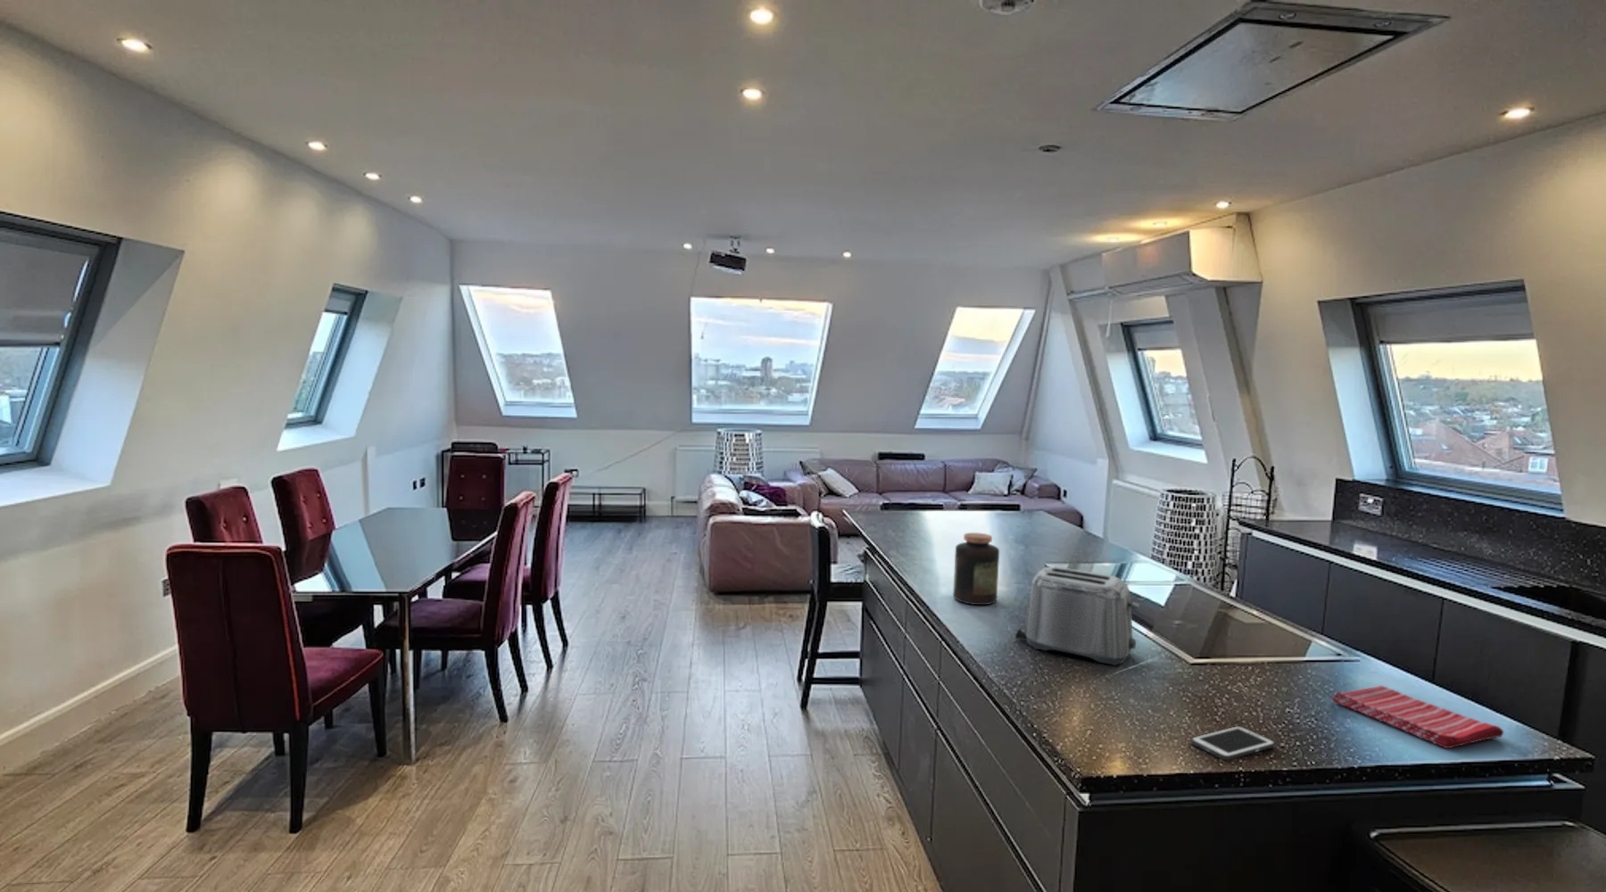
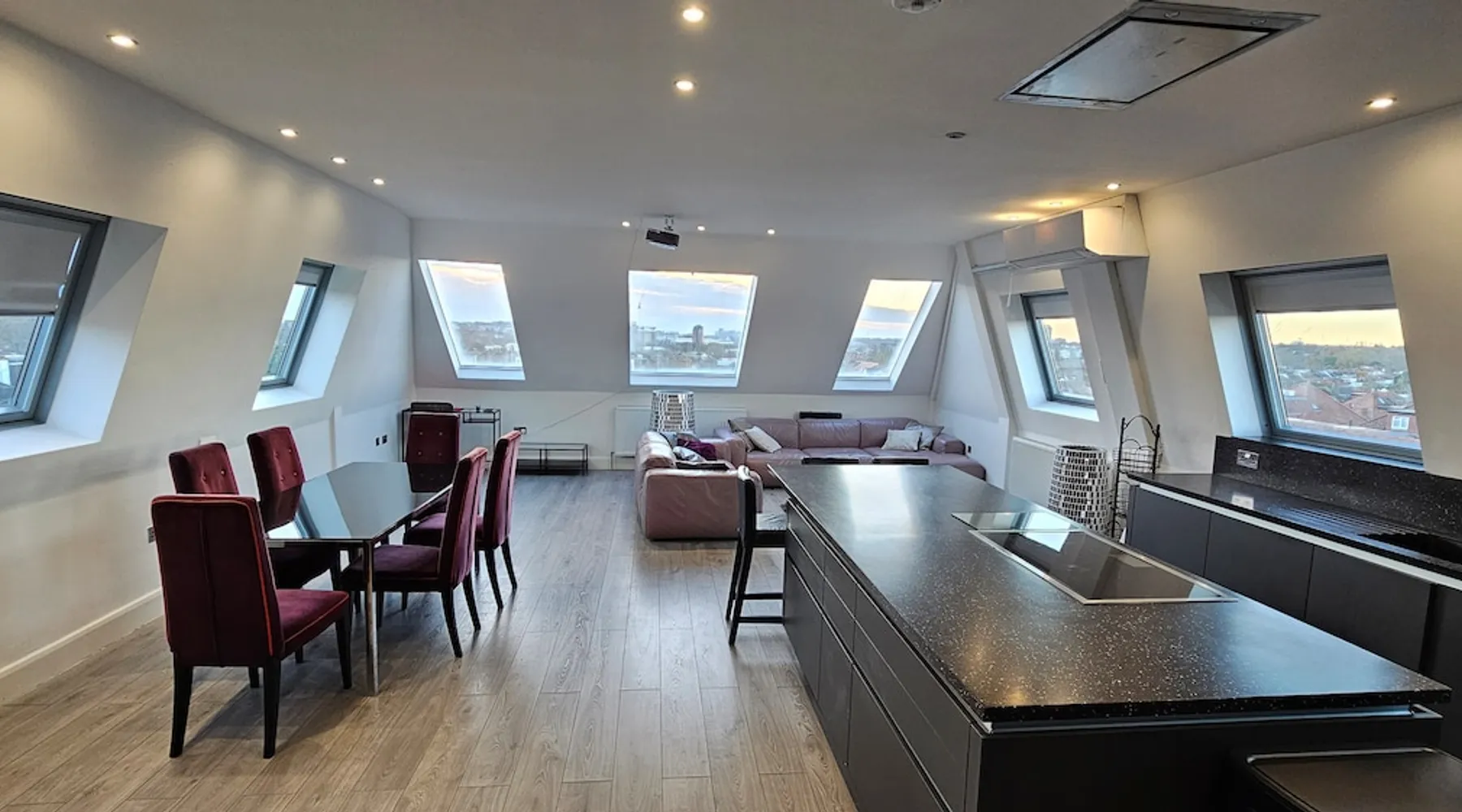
- jar [952,532,1001,605]
- toaster [1014,566,1140,667]
- dish towel [1330,685,1504,749]
- cell phone [1190,725,1275,761]
